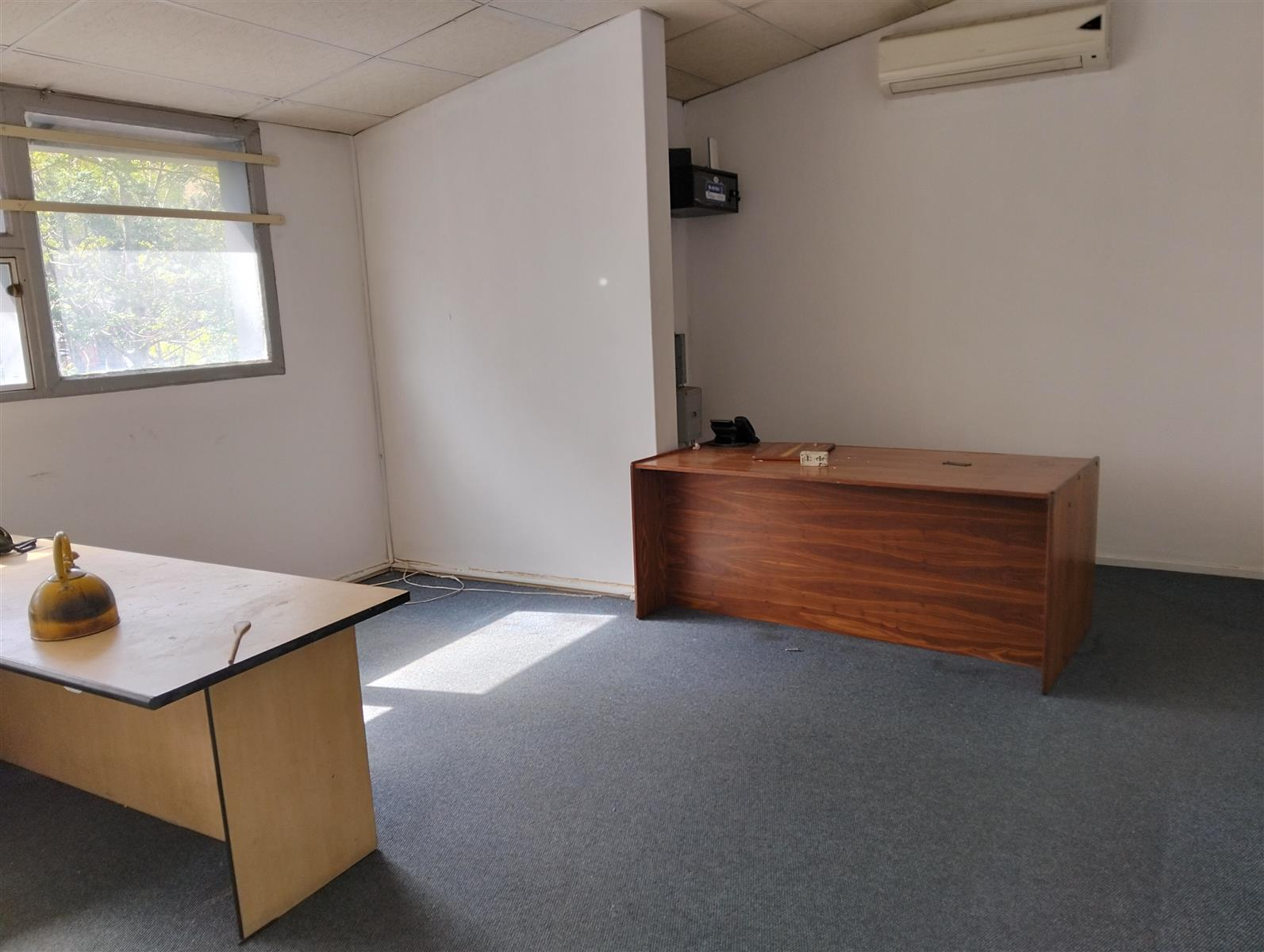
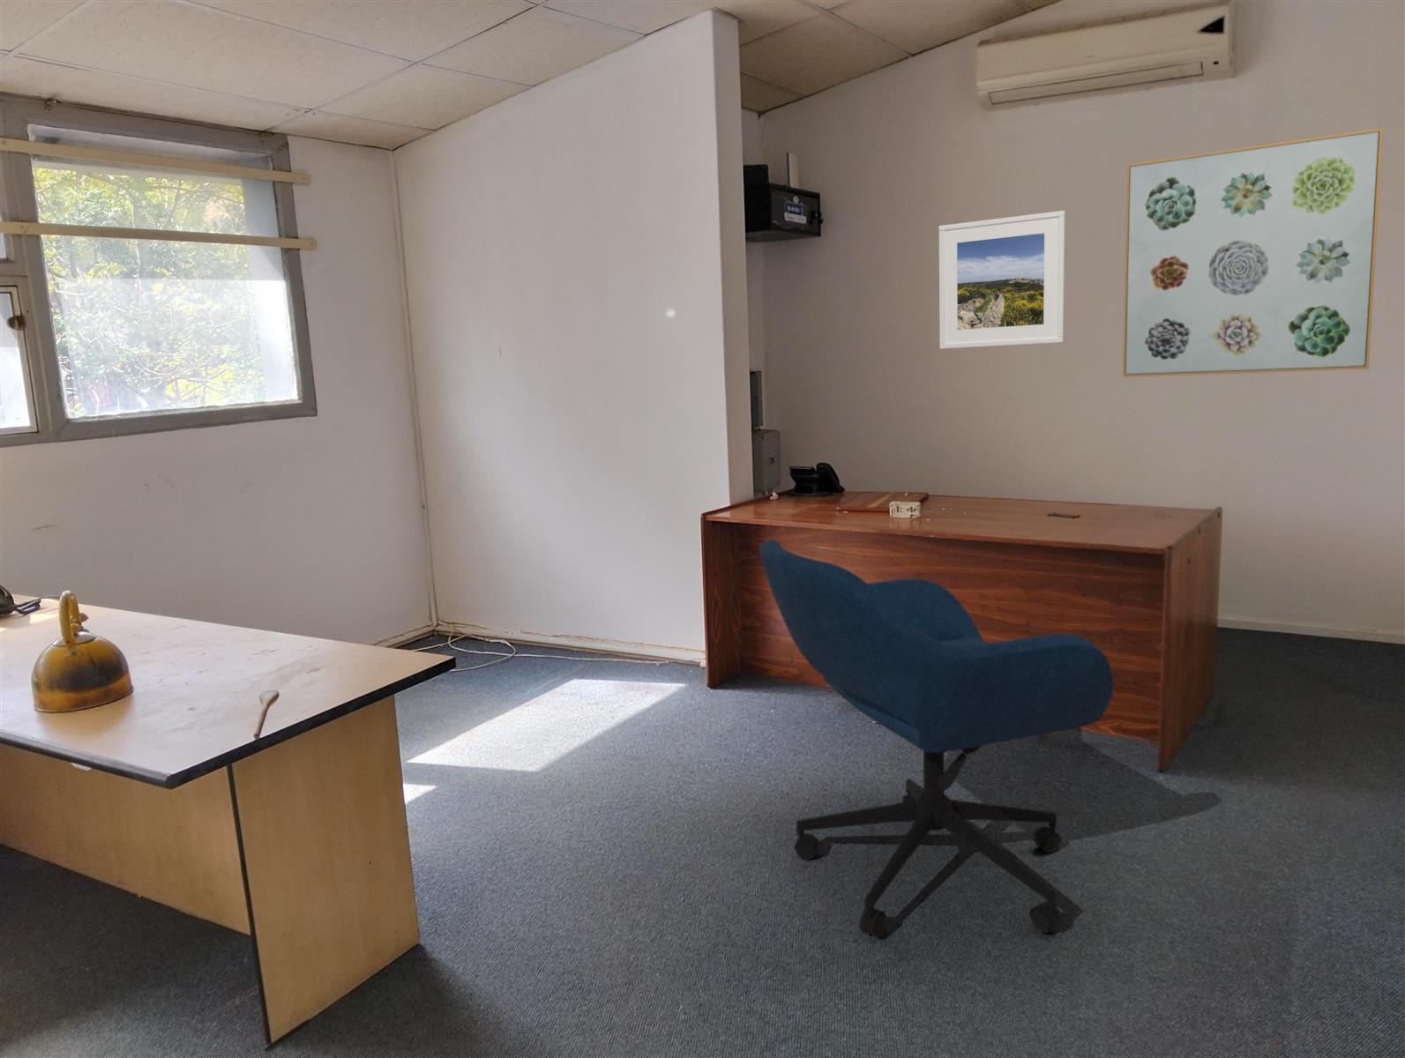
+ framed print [938,210,1066,350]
+ wall art [1122,127,1384,378]
+ office chair [758,539,1115,938]
